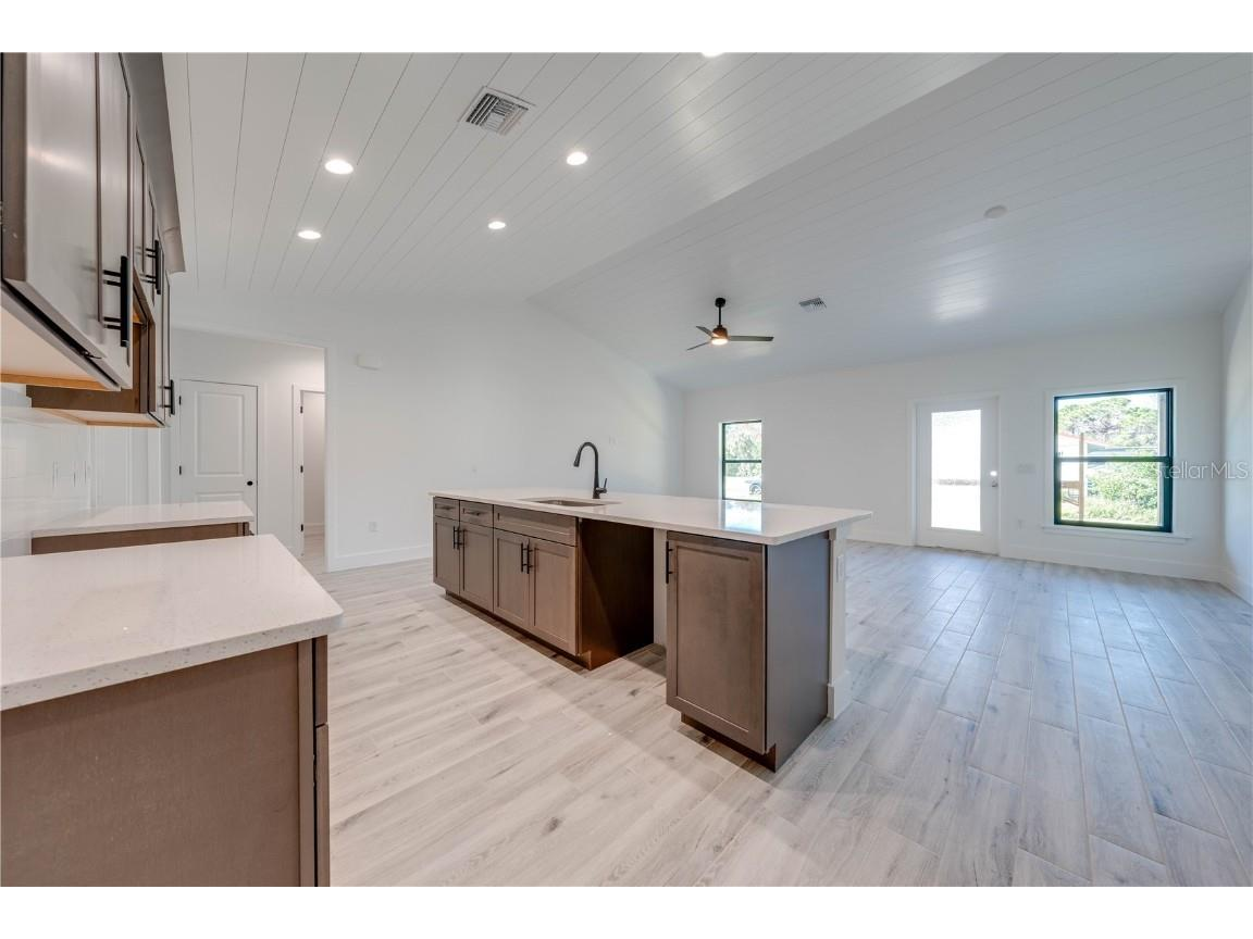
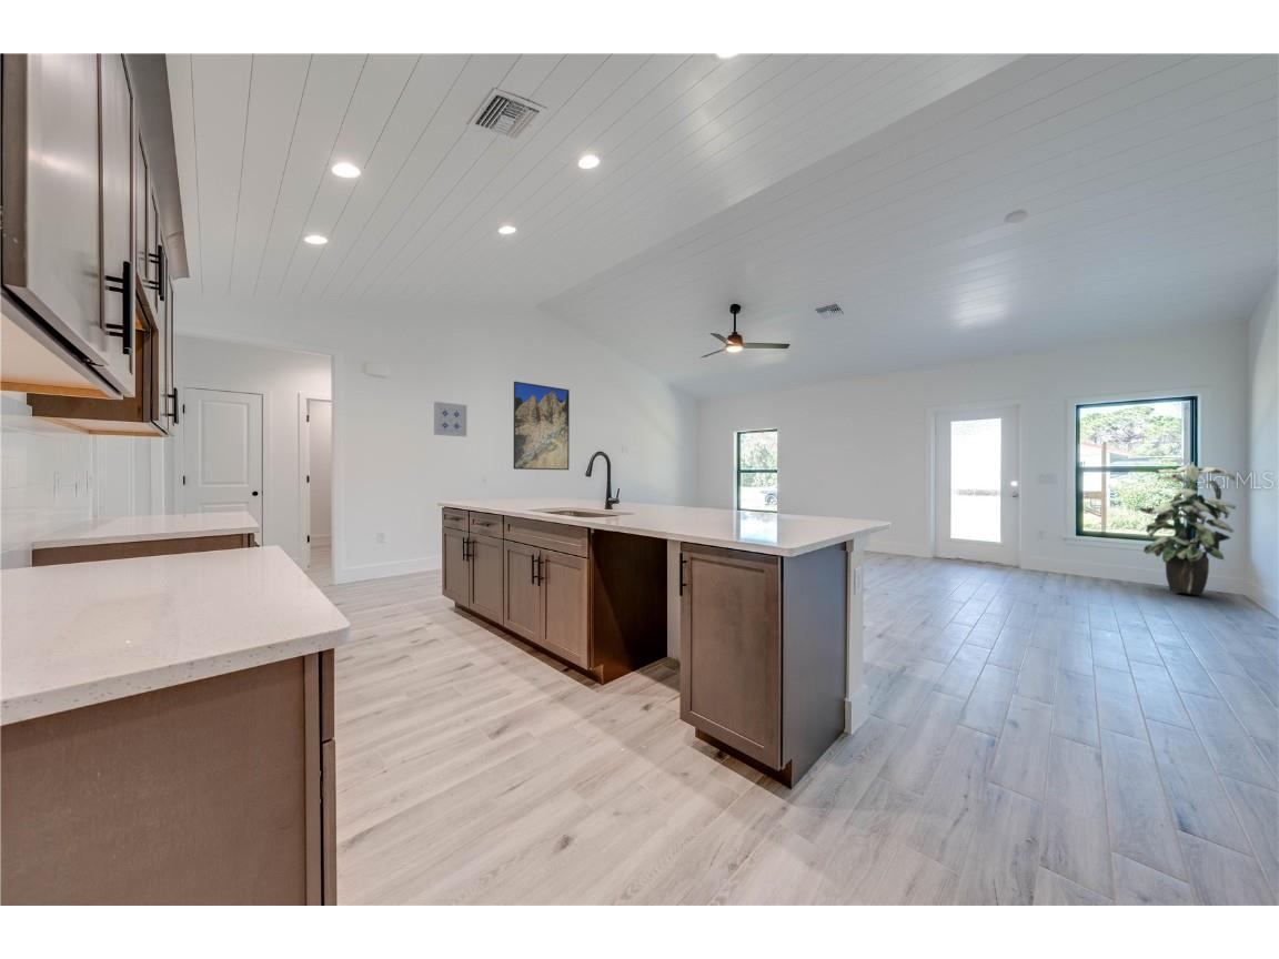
+ indoor plant [1136,457,1237,596]
+ wall art [433,401,469,438]
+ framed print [513,381,571,471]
